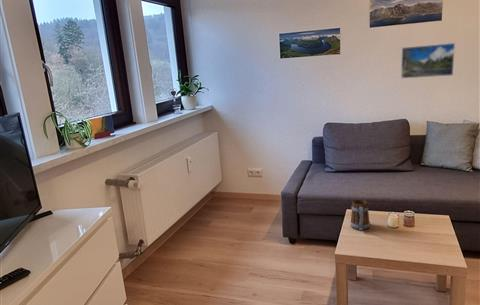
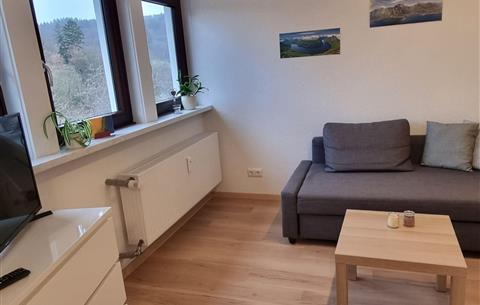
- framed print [400,42,456,80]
- mug [349,198,371,231]
